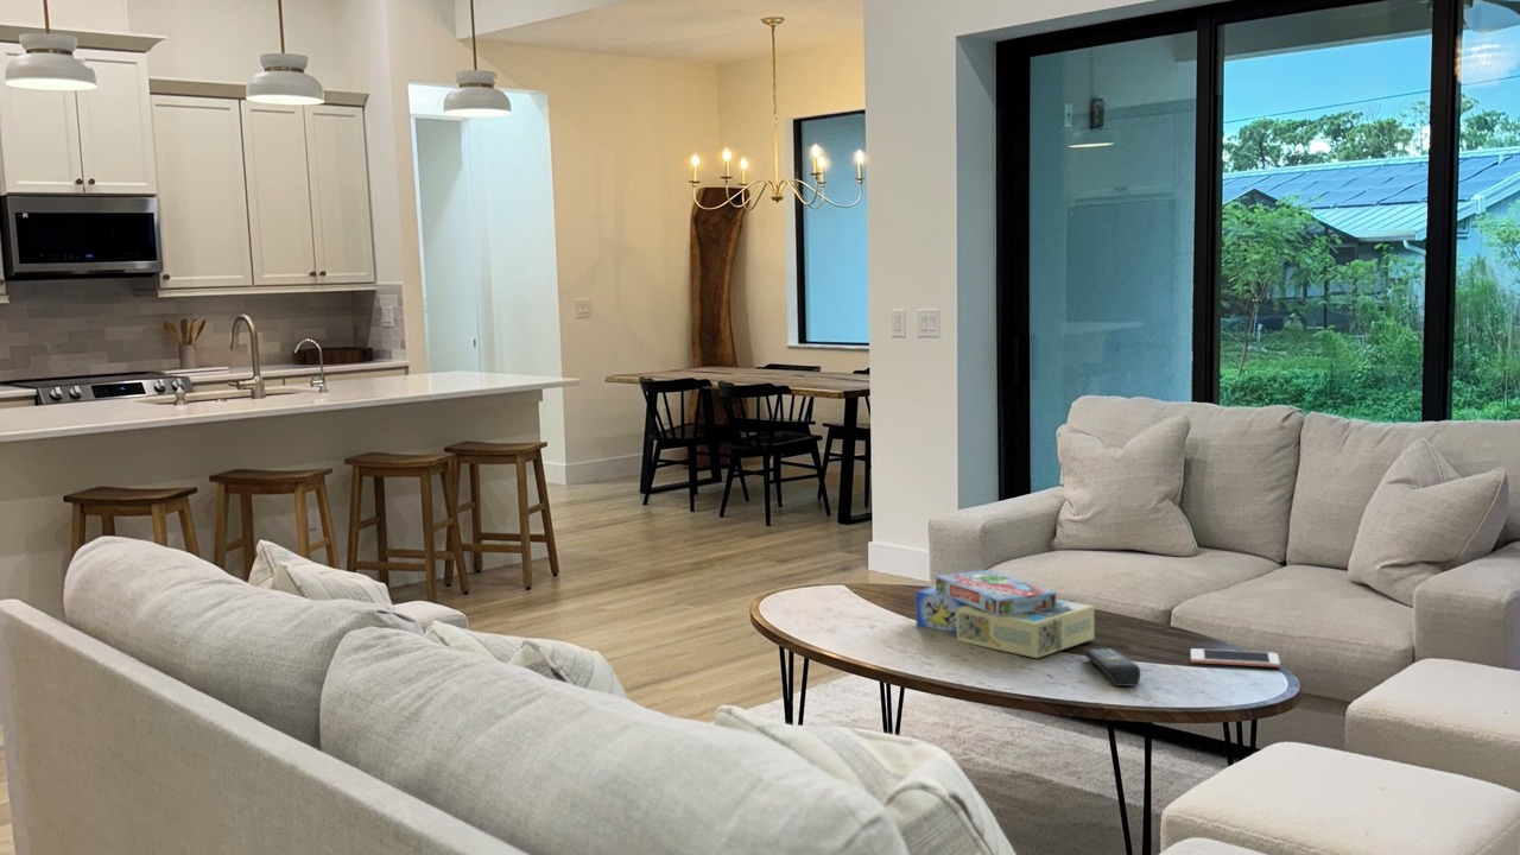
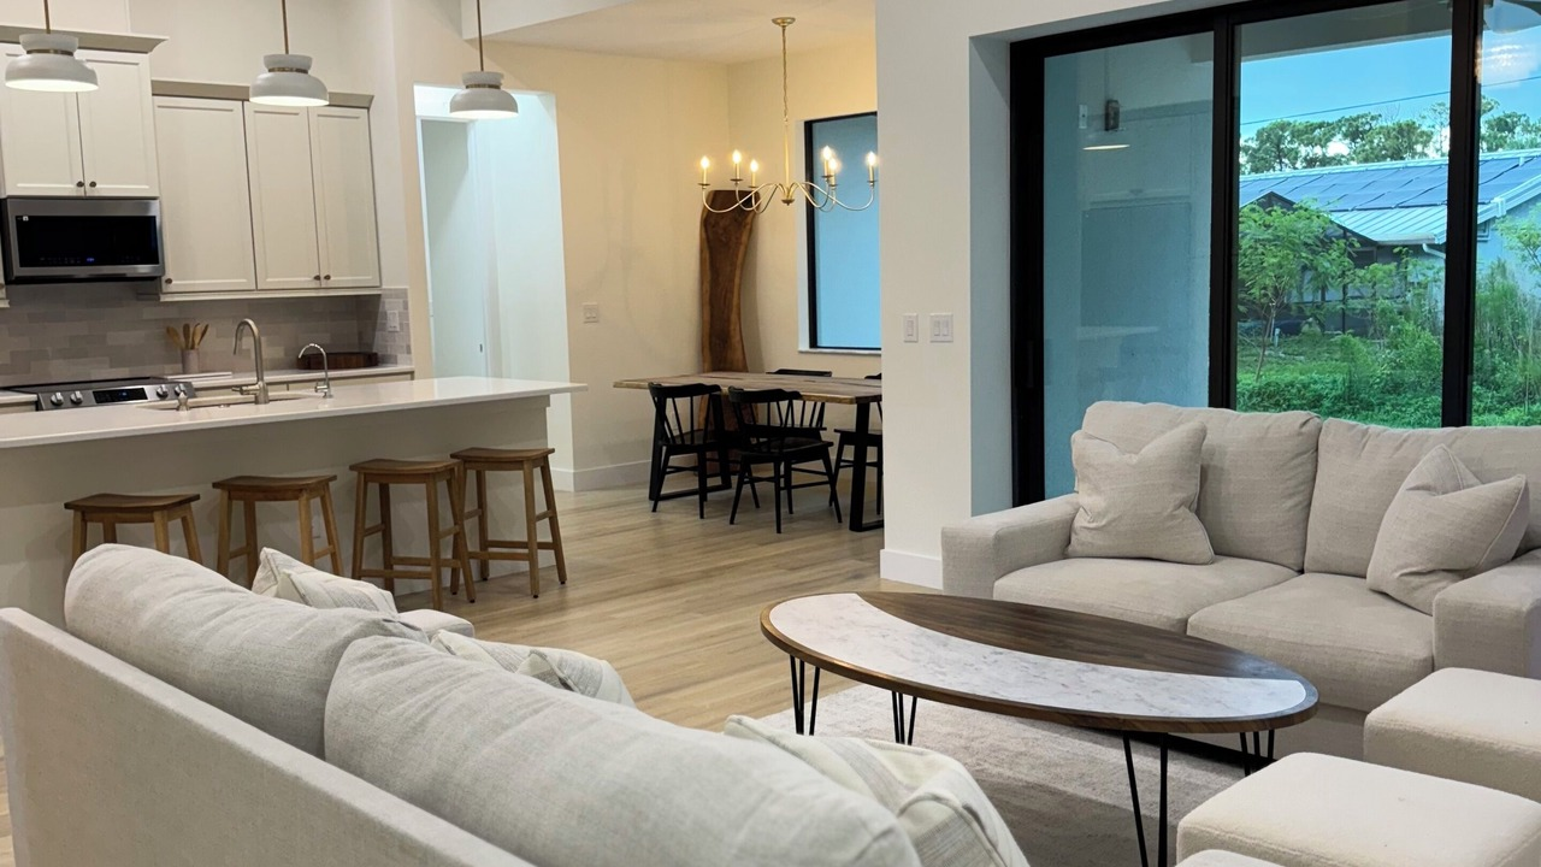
- remote control [1083,647,1141,688]
- cell phone [1190,647,1281,669]
- board game [914,569,1096,659]
